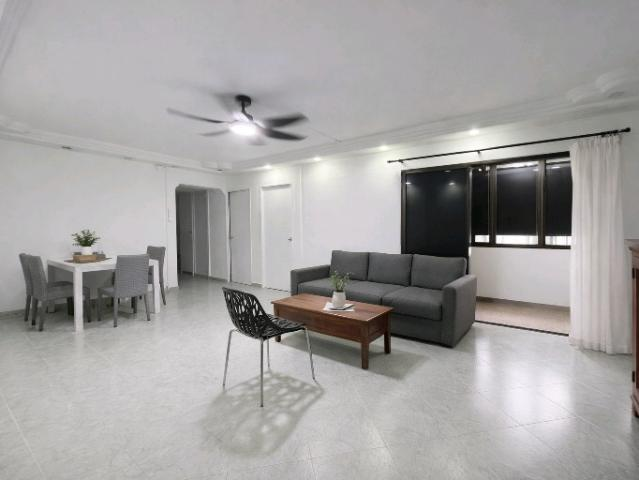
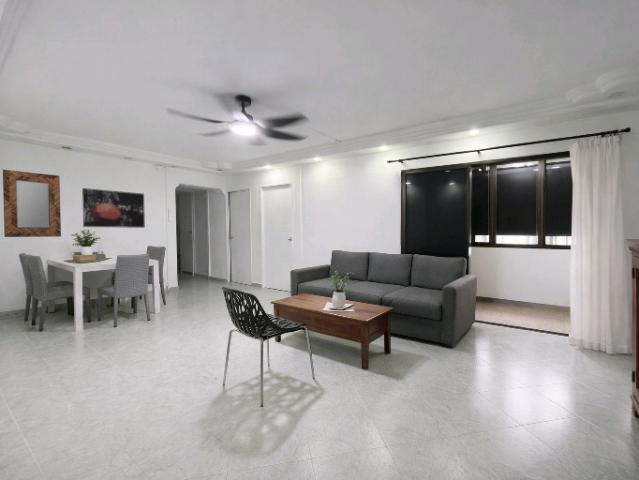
+ wall art [81,187,146,229]
+ home mirror [2,169,62,238]
